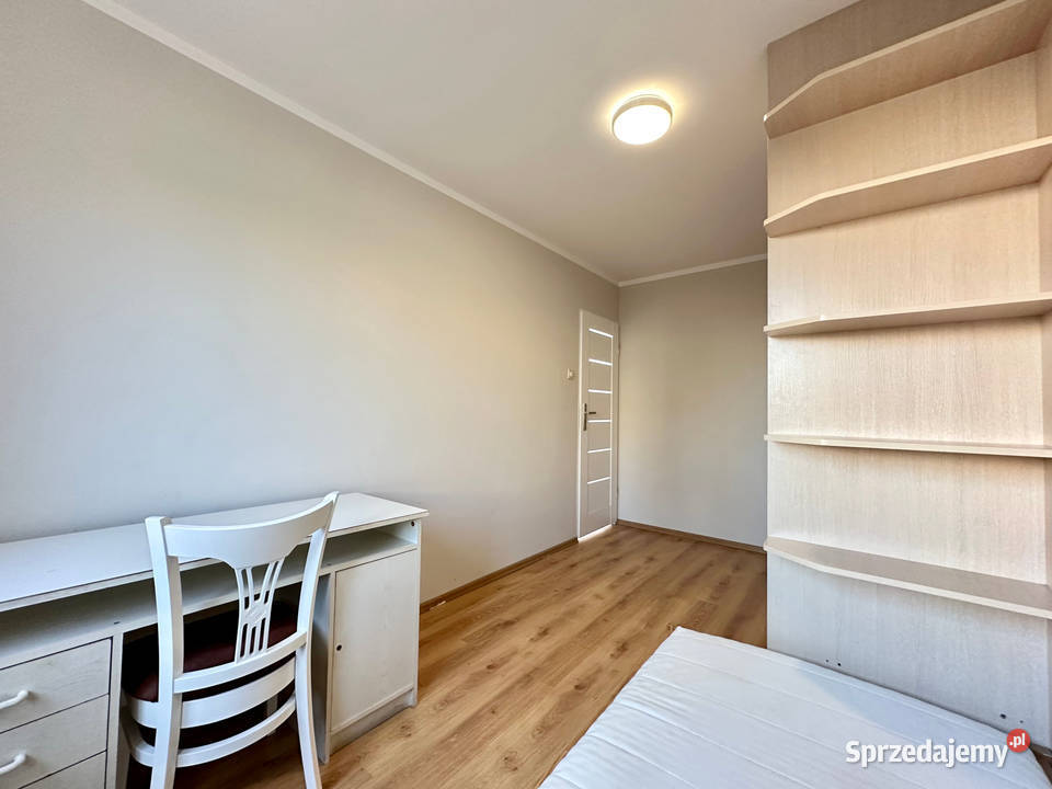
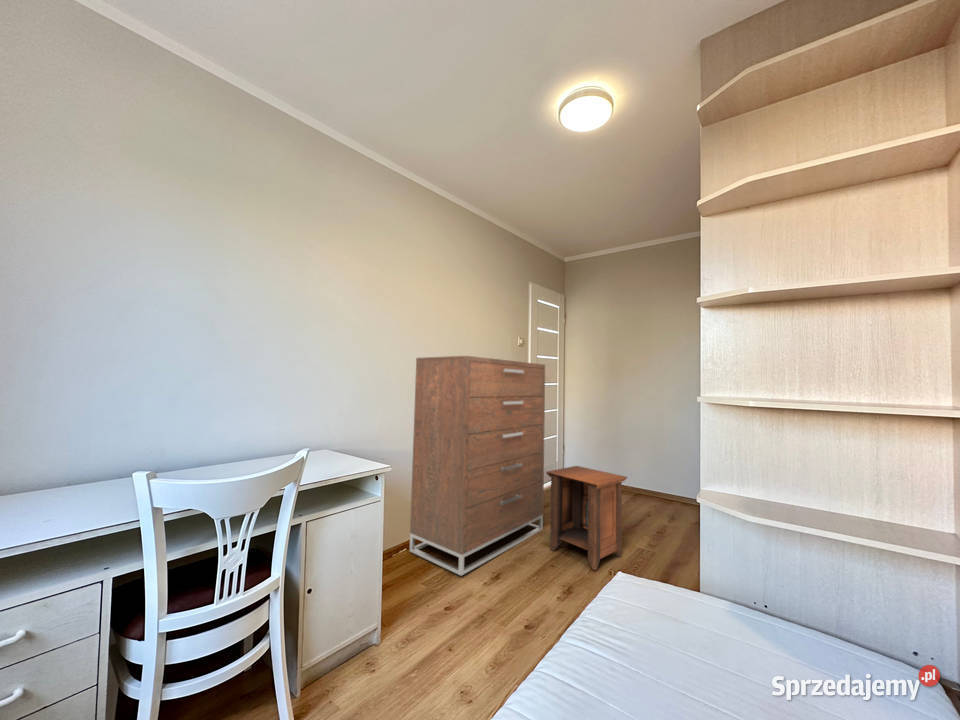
+ dresser [409,355,546,577]
+ nightstand [545,465,628,571]
